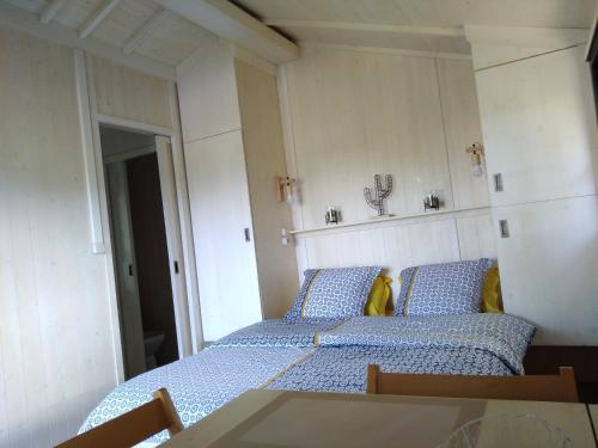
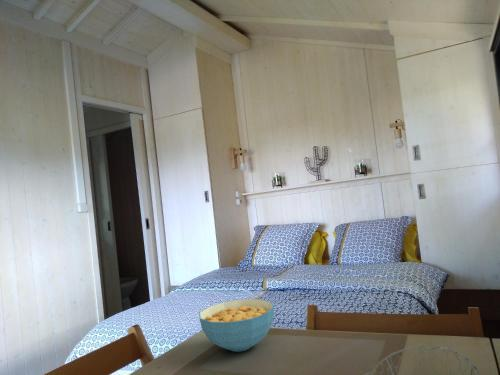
+ cereal bowl [198,298,275,353]
